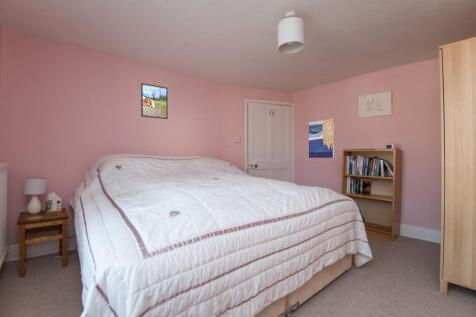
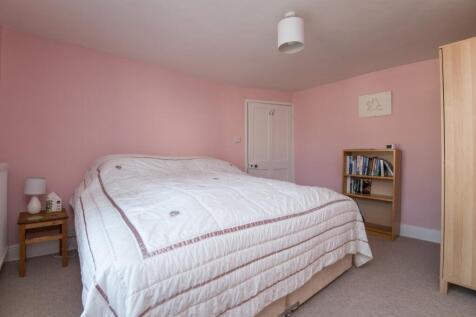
- wall art [308,118,335,159]
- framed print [140,82,169,120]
